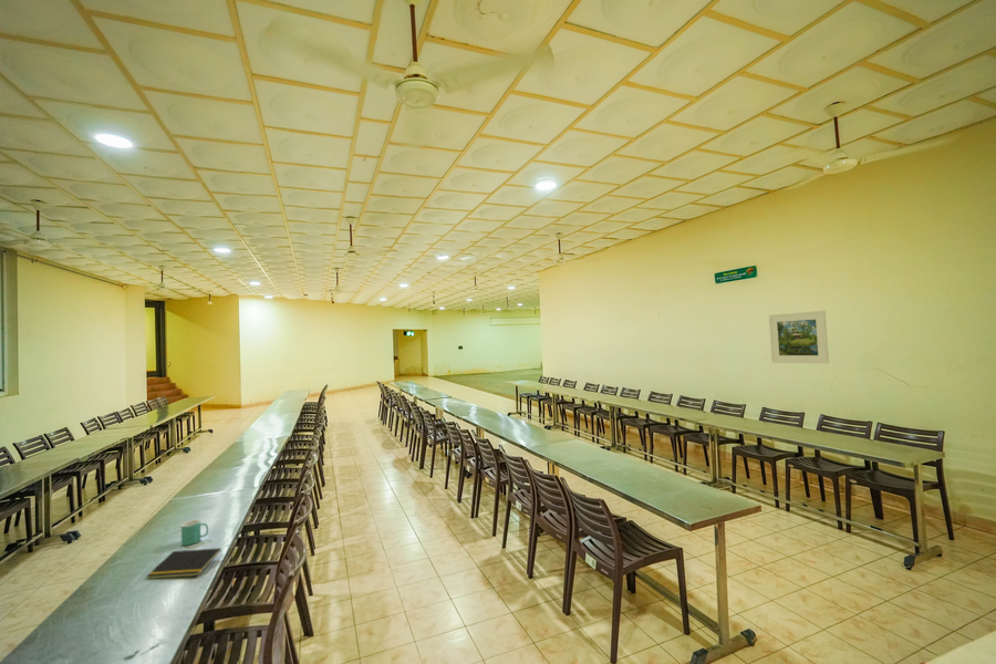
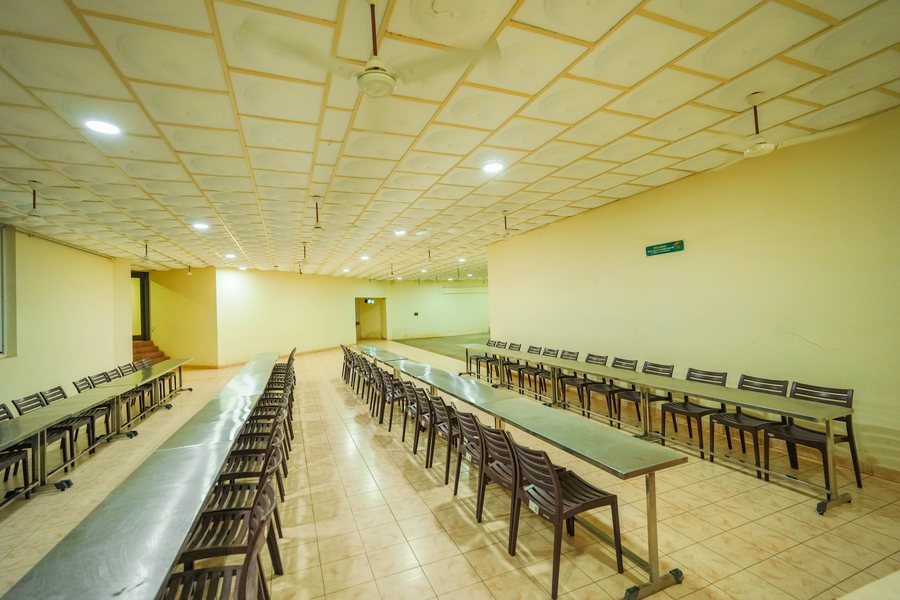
- notepad [146,547,222,580]
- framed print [768,310,830,365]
- mug [180,519,209,547]
